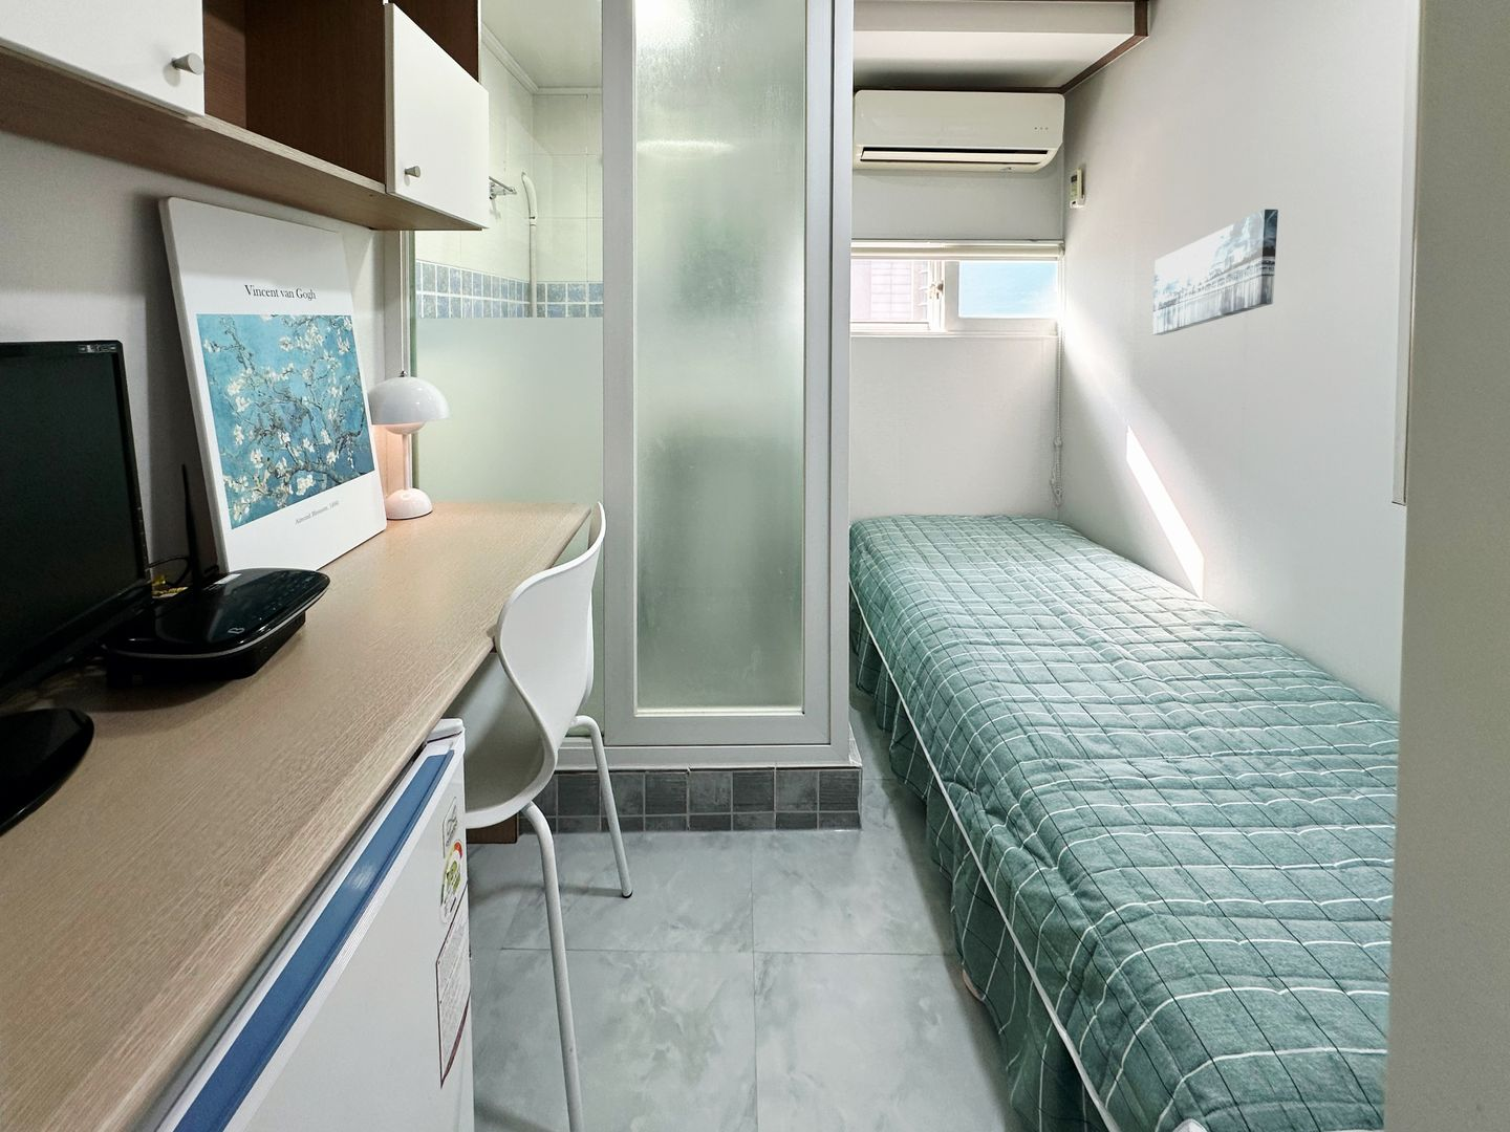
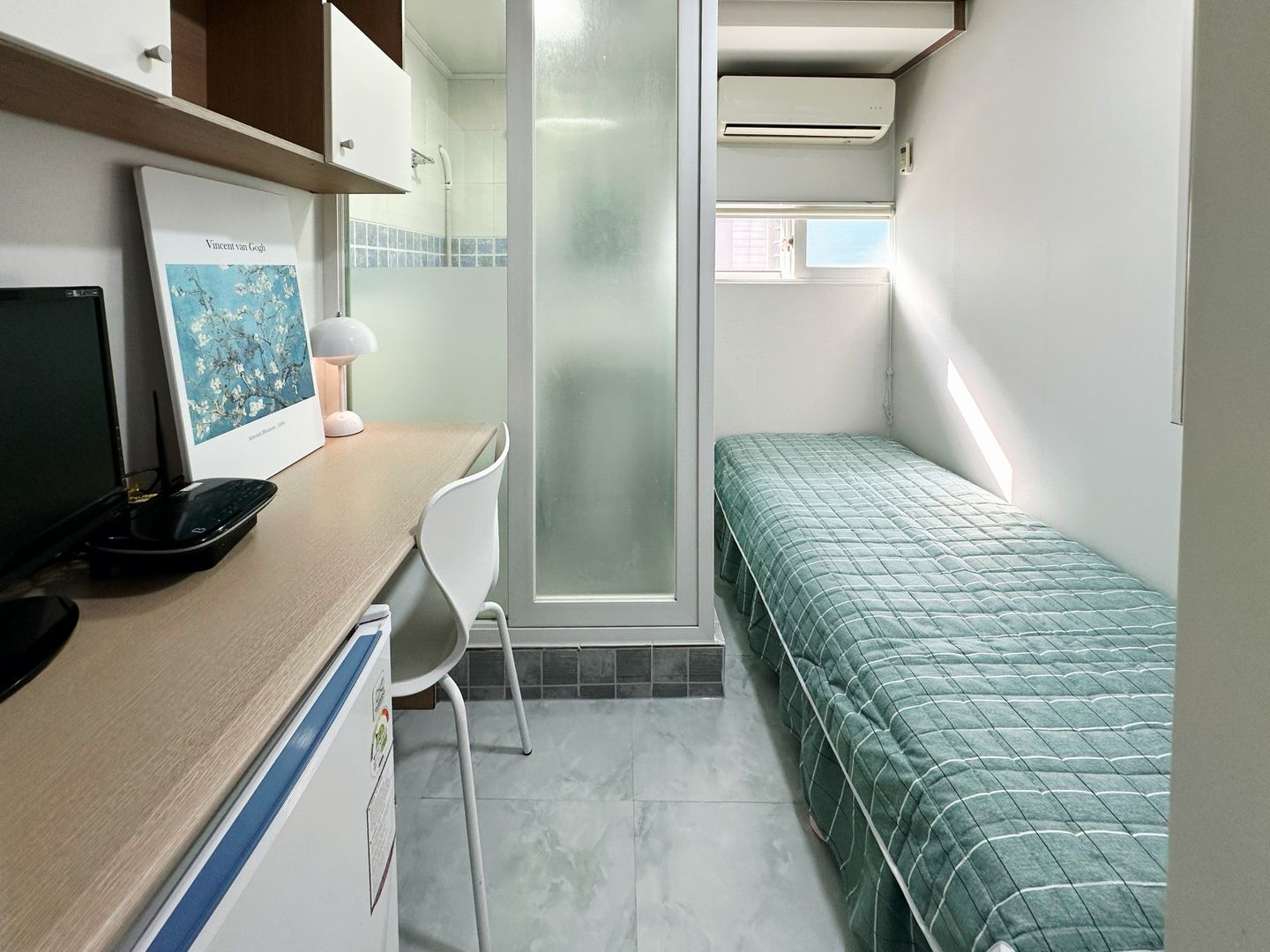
- wall art [1151,208,1279,337]
